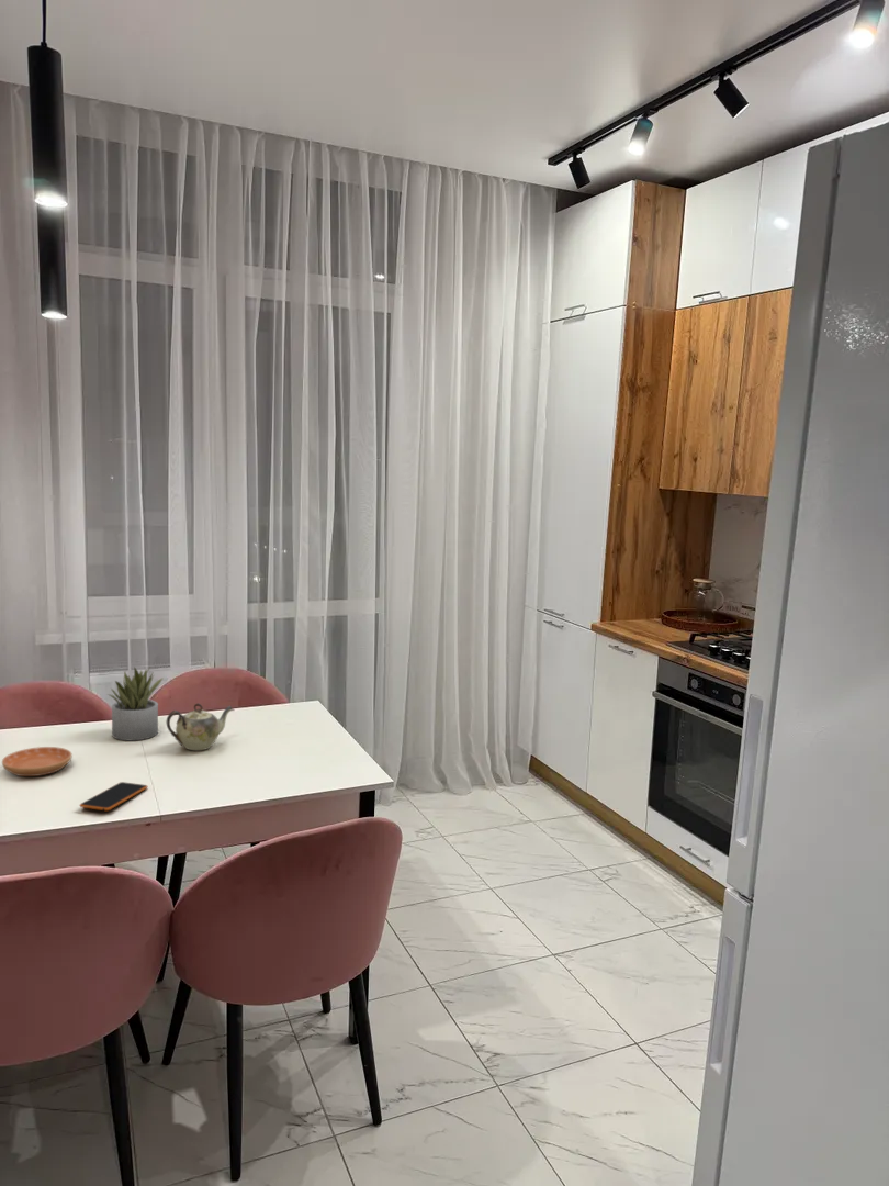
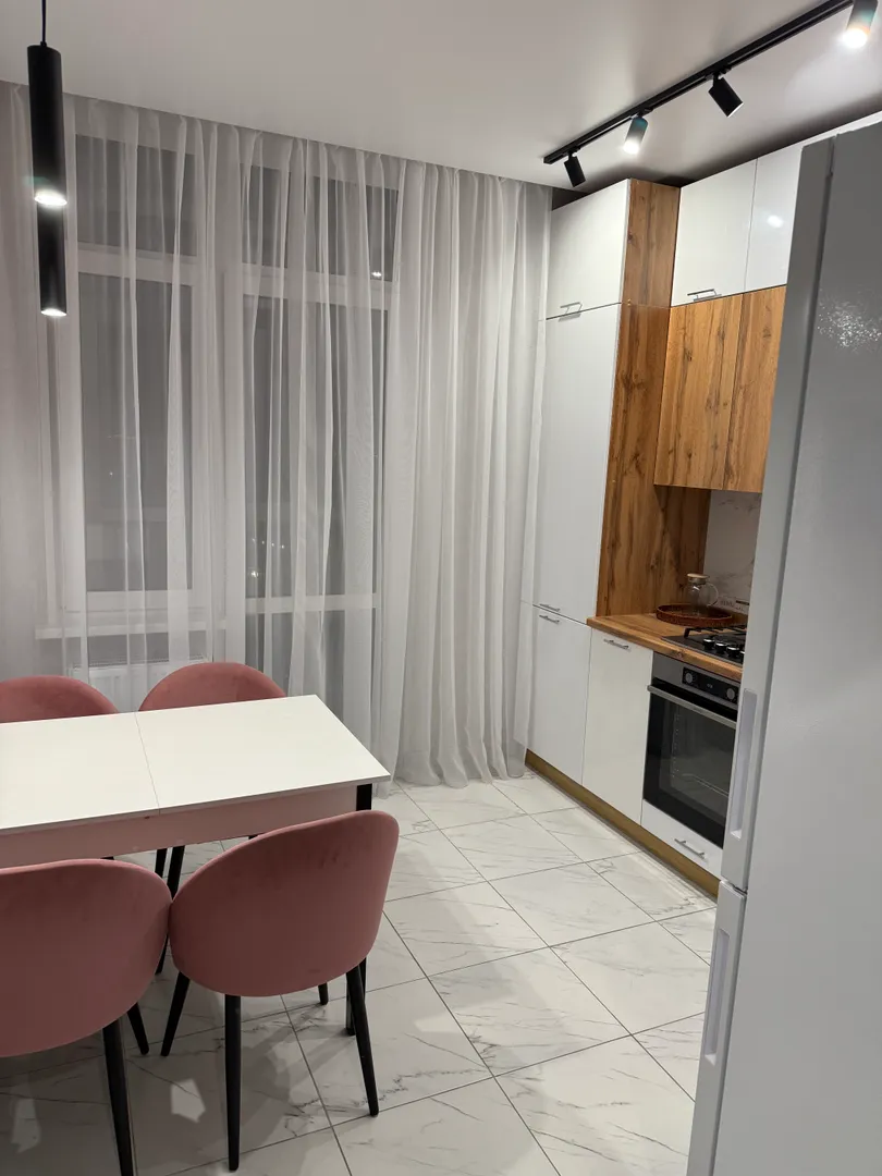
- saucer [1,746,74,777]
- smartphone [79,781,148,812]
- succulent plant [106,665,165,741]
- teapot [166,703,236,751]
